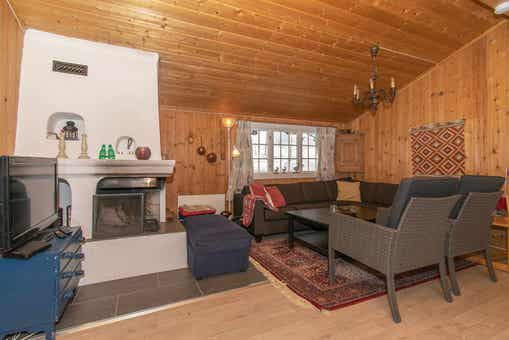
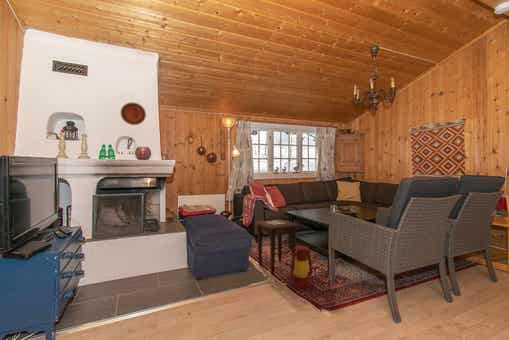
+ decorative plate [120,102,147,126]
+ lantern [289,245,314,289]
+ side table [253,218,301,276]
